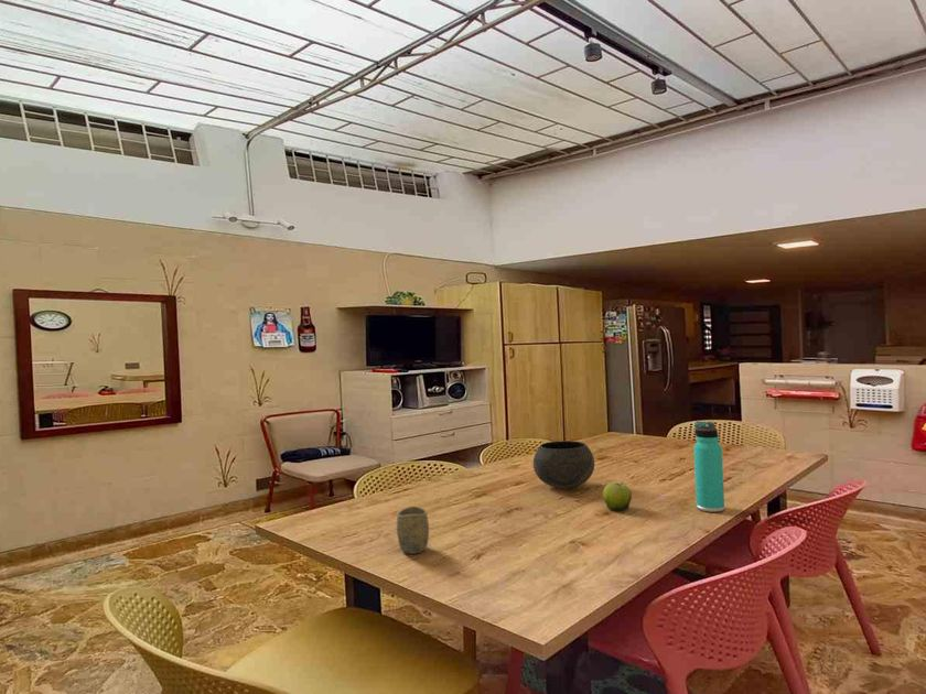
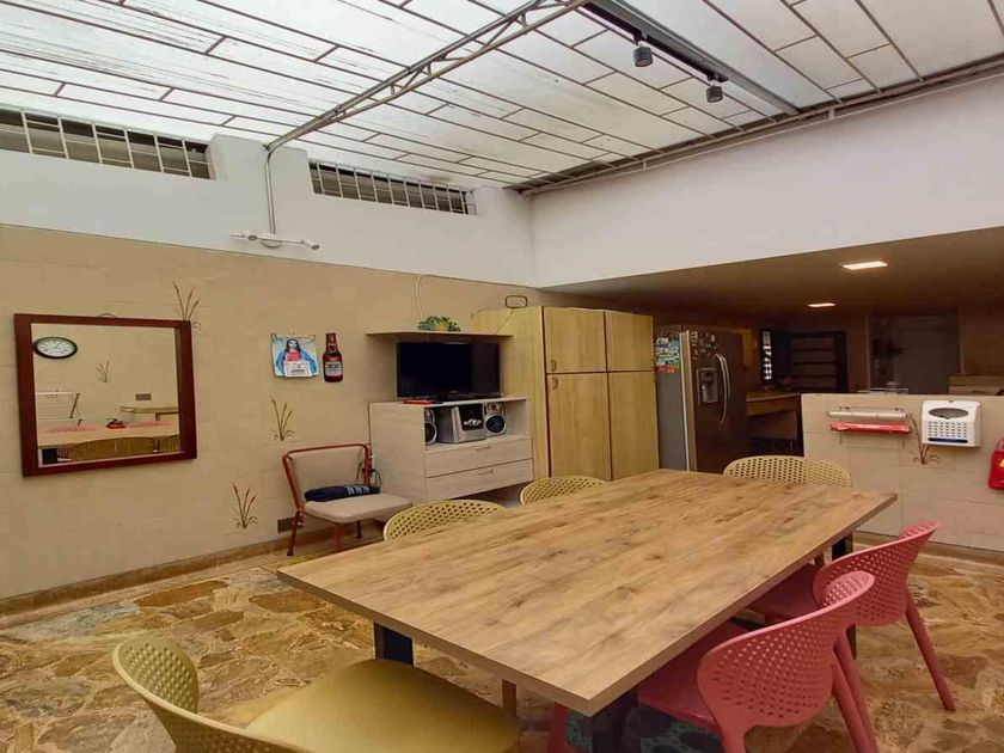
- bowl [532,440,595,490]
- cup [396,506,430,555]
- thermos bottle [693,420,725,513]
- fruit [602,481,633,511]
